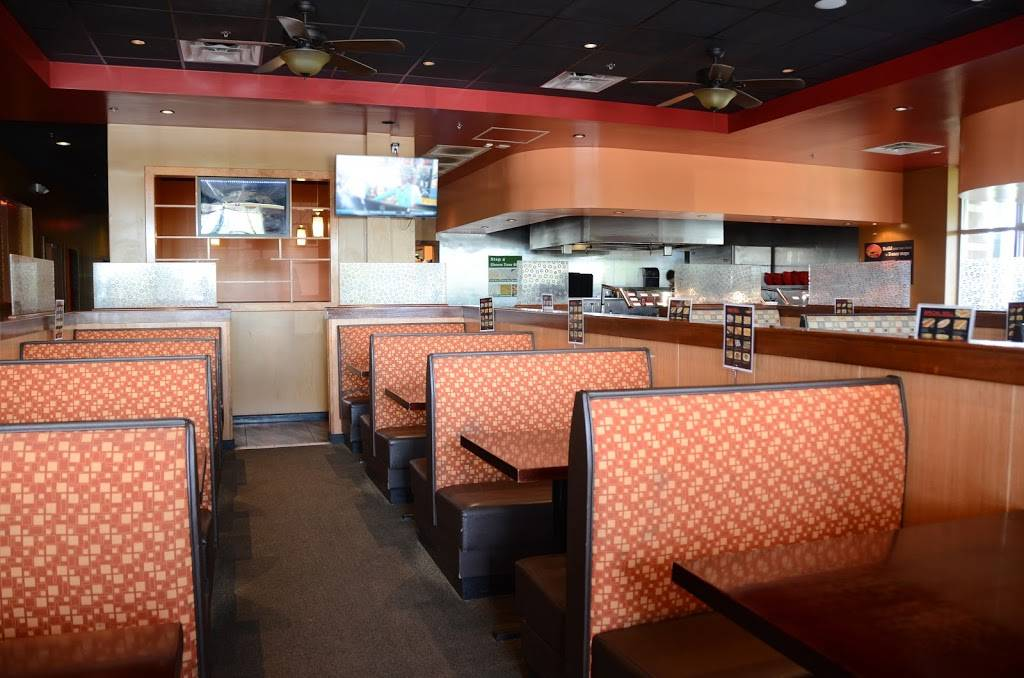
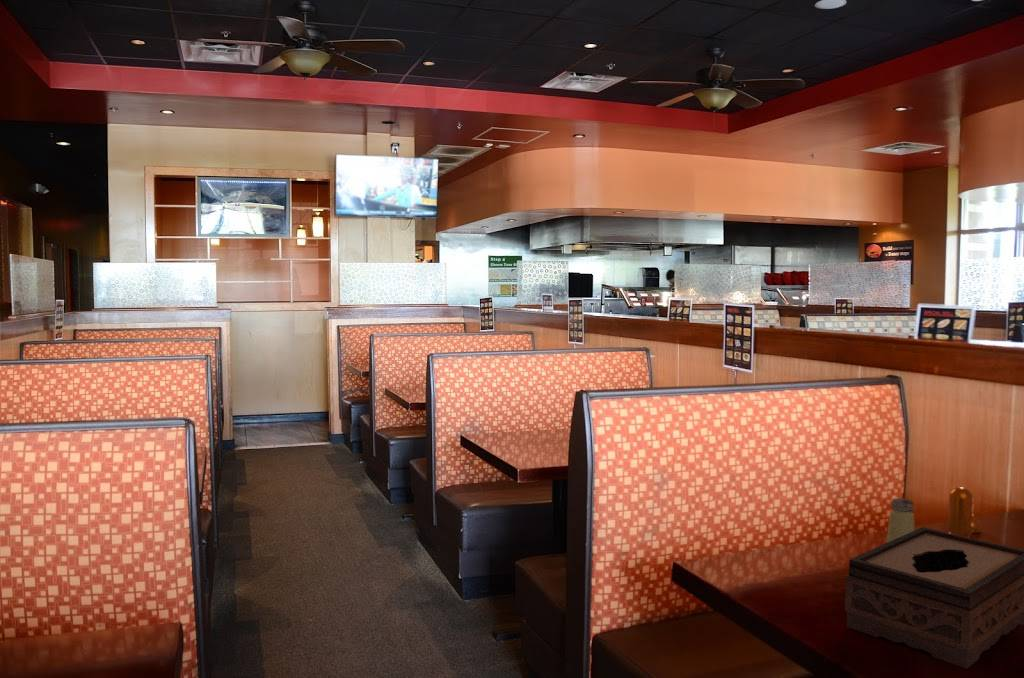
+ tissue box [844,526,1024,669]
+ saltshaker [886,497,915,543]
+ pepper shaker [947,486,982,538]
